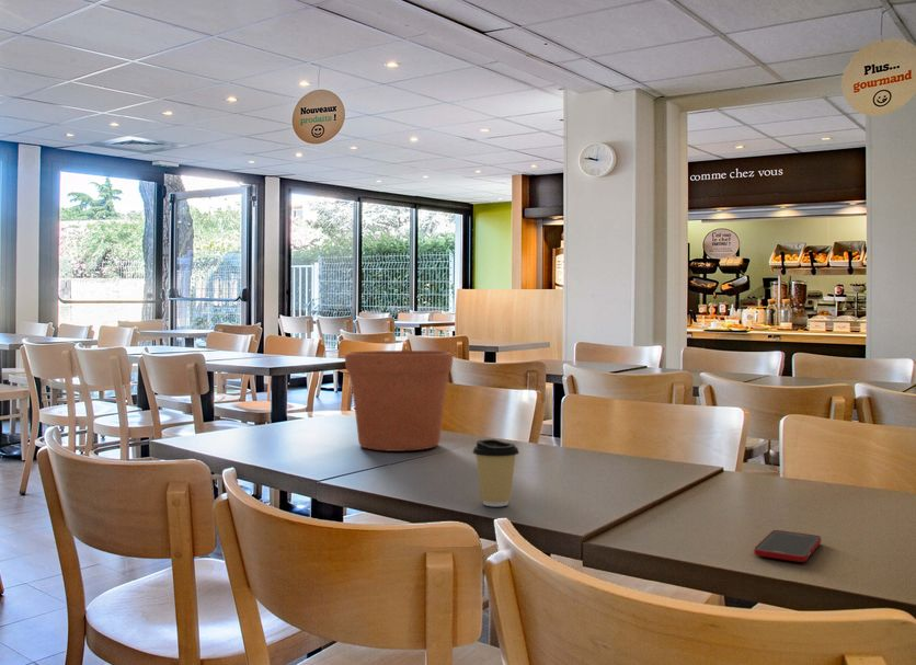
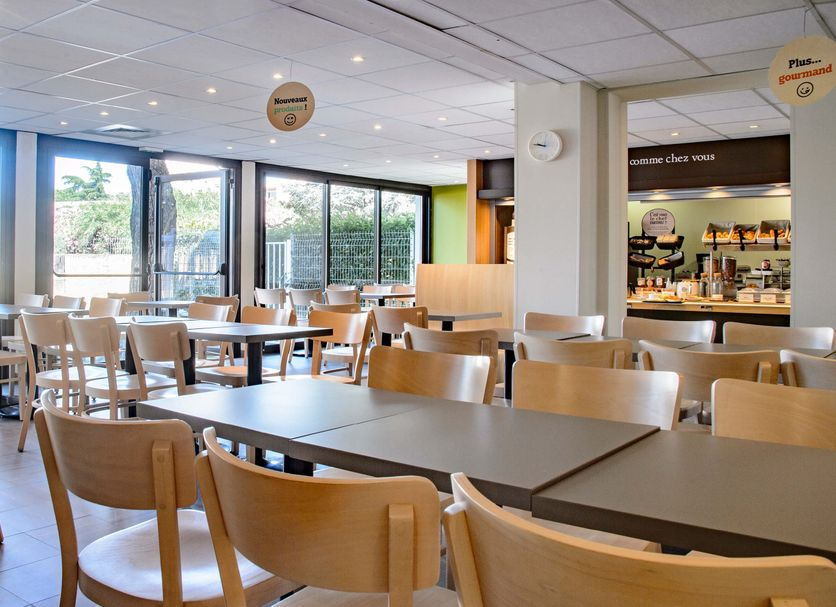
- cell phone [753,529,822,563]
- flower pot [344,349,454,452]
- coffee cup [471,438,520,507]
